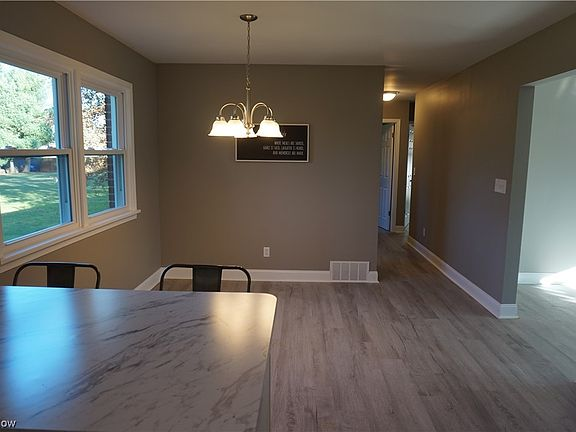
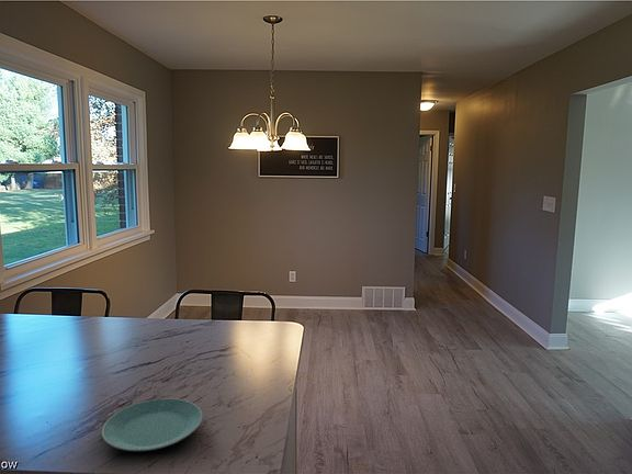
+ plate [101,397,204,452]
